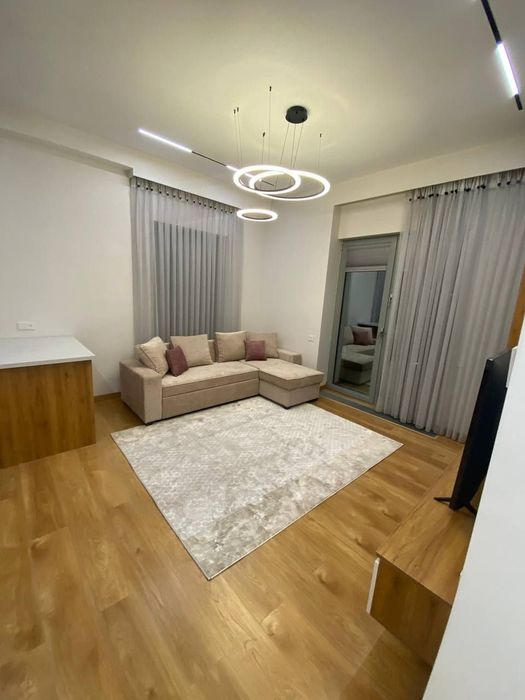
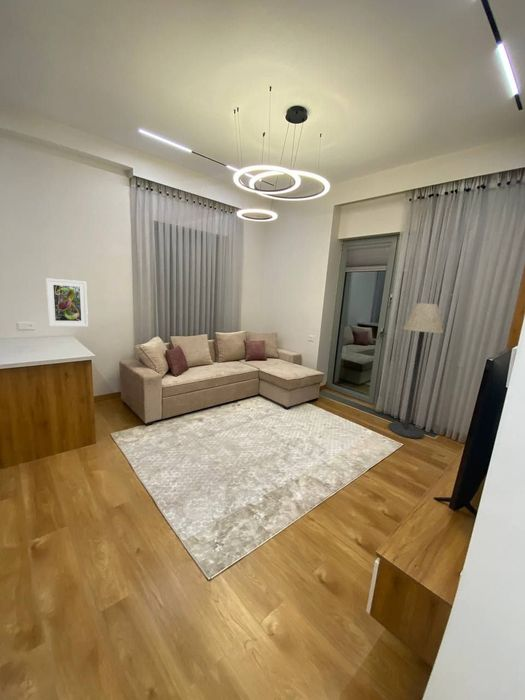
+ floor lamp [388,302,444,439]
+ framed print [45,277,89,327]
